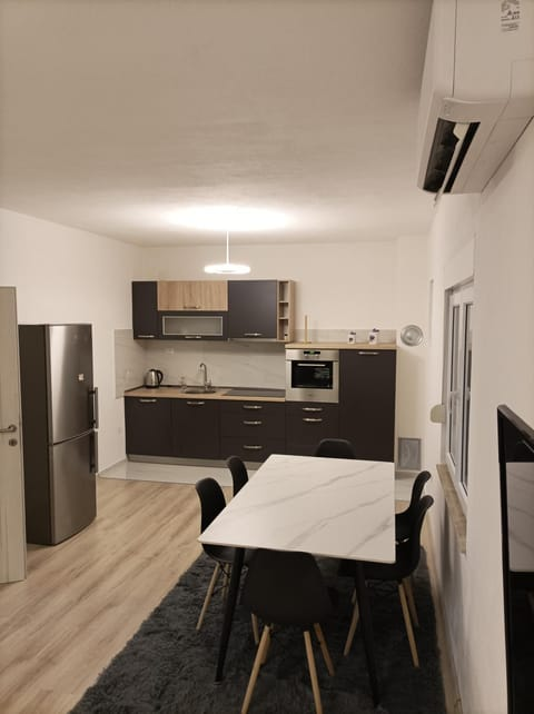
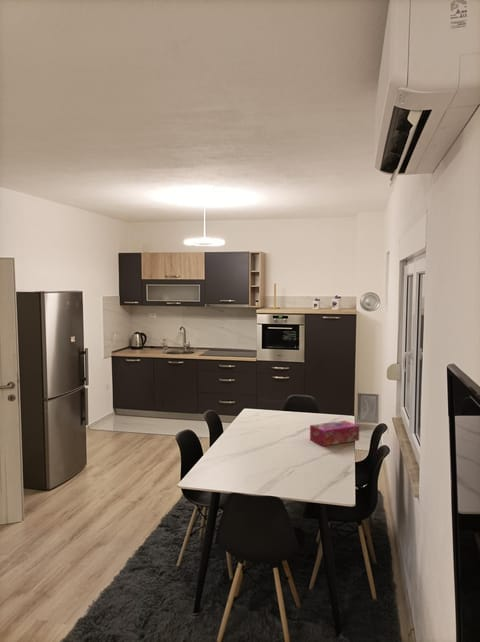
+ tissue box [309,420,360,447]
